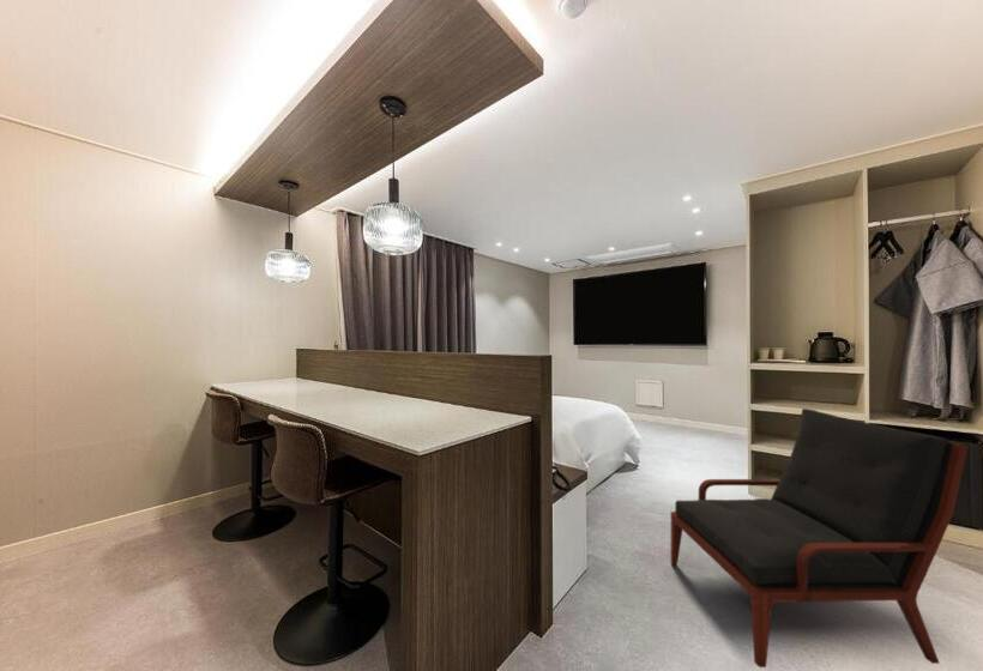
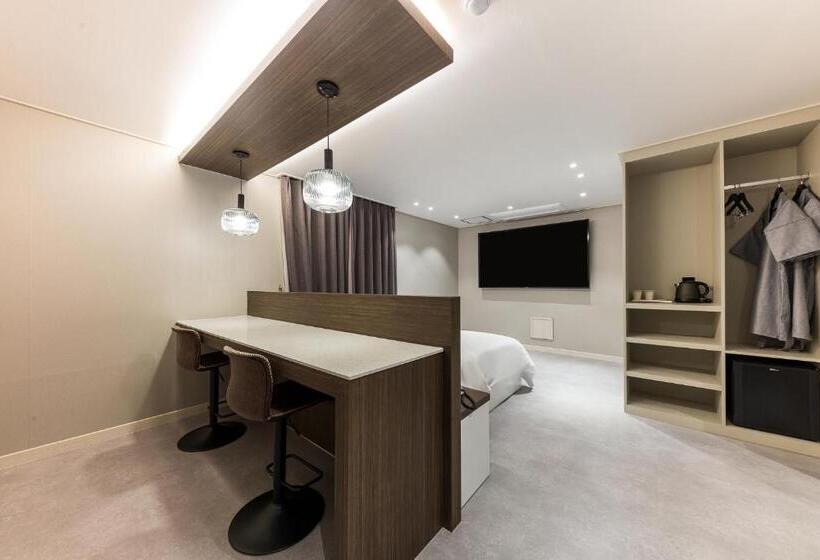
- armchair [670,407,969,669]
